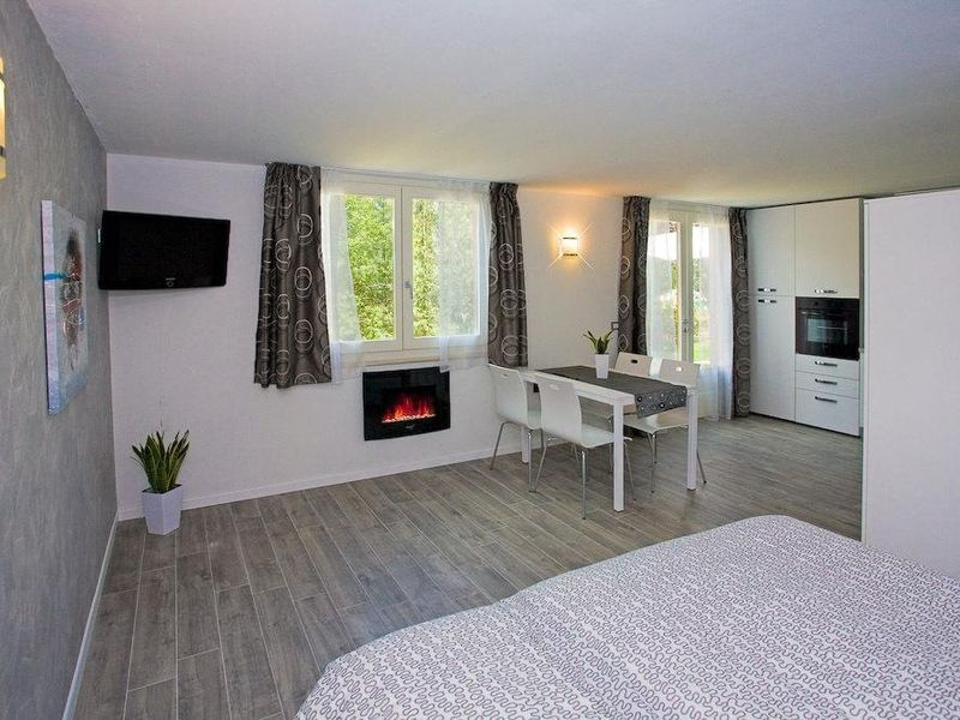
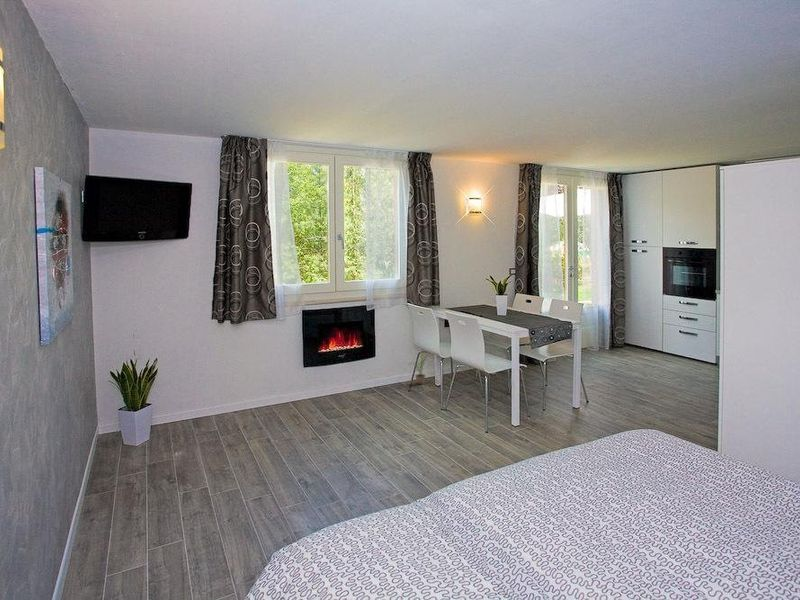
+ potted plant [408,352,430,385]
